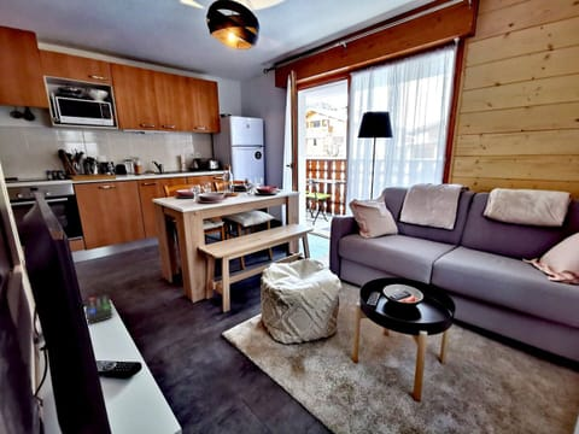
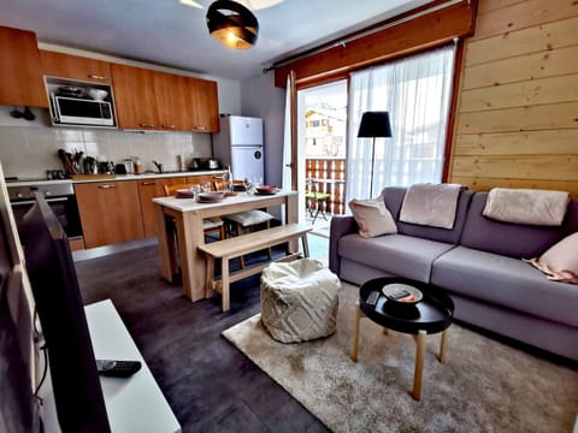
- remote control [86,293,113,326]
